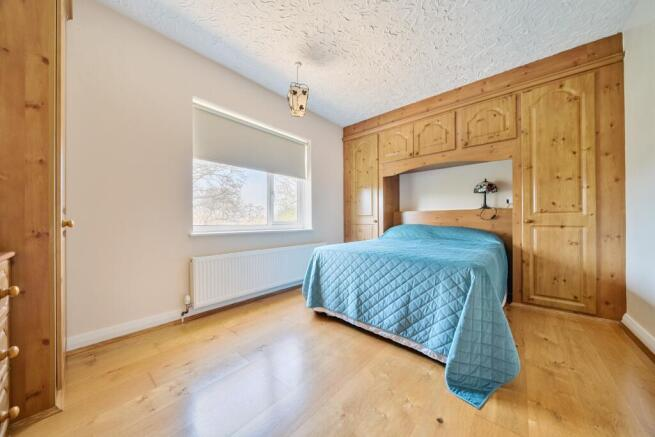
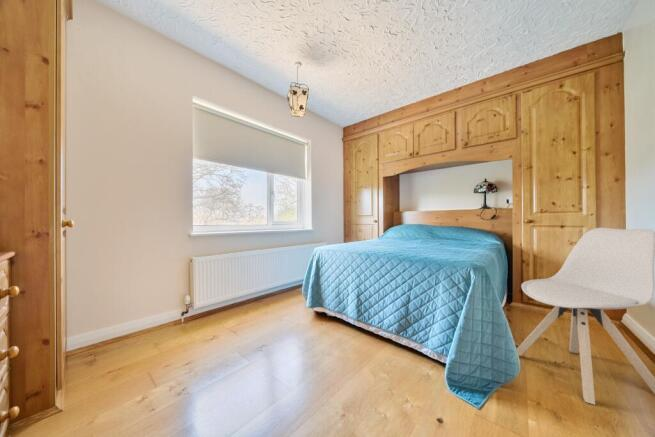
+ chair [516,227,655,406]
